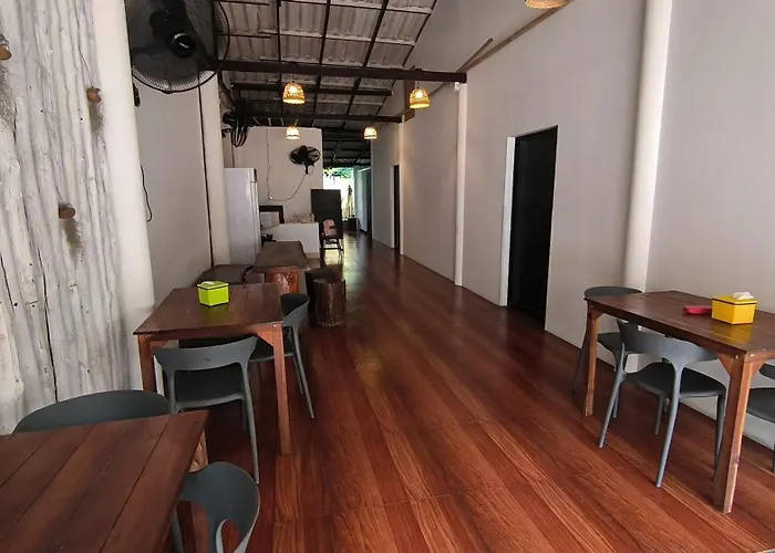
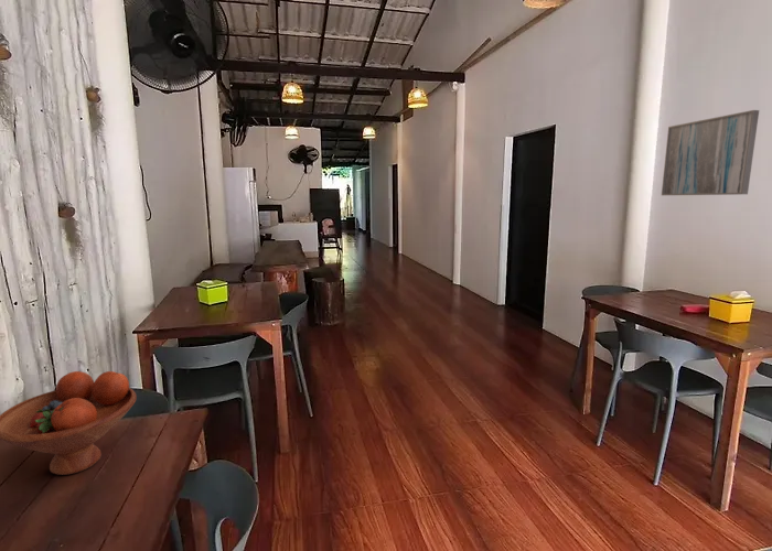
+ fruit bowl [0,370,138,476]
+ wall art [661,109,760,196]
